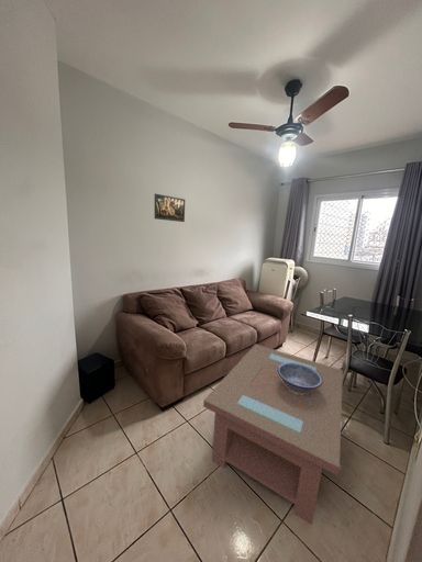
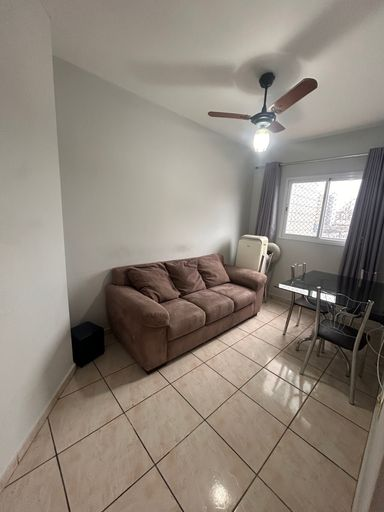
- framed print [154,192,186,223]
- decorative bowl [277,362,322,394]
- coffee table [202,344,344,526]
